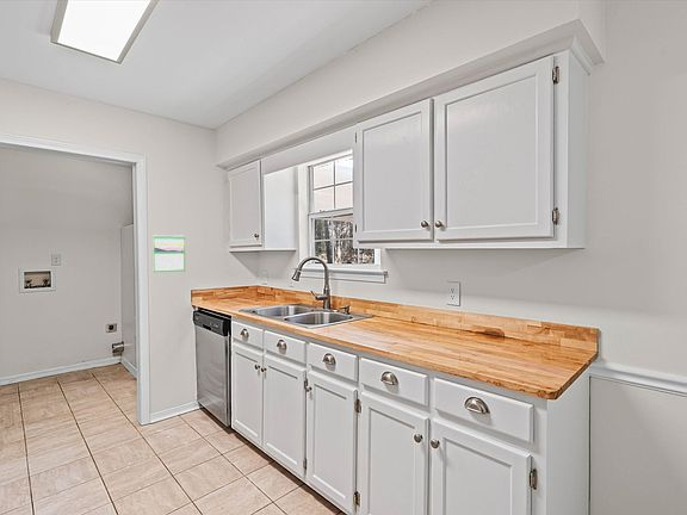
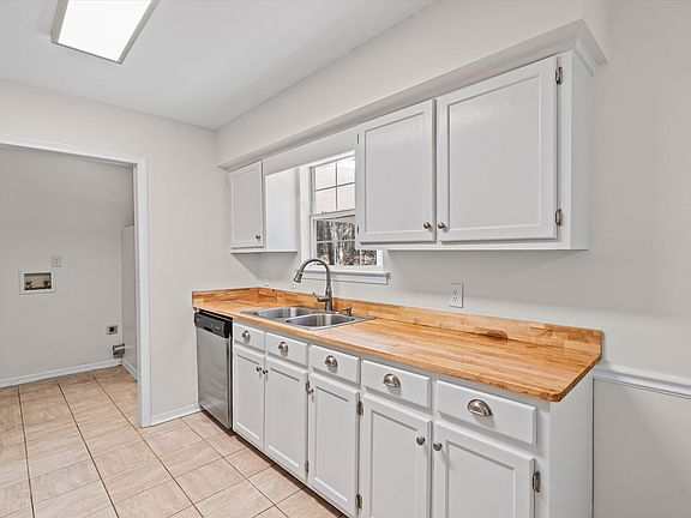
- calendar [151,234,186,273]
